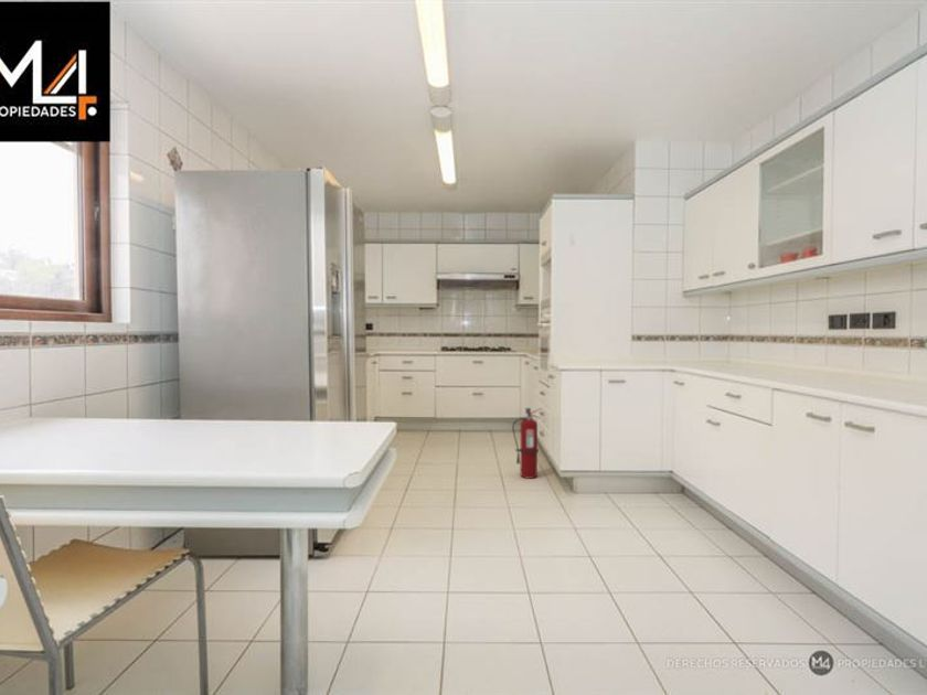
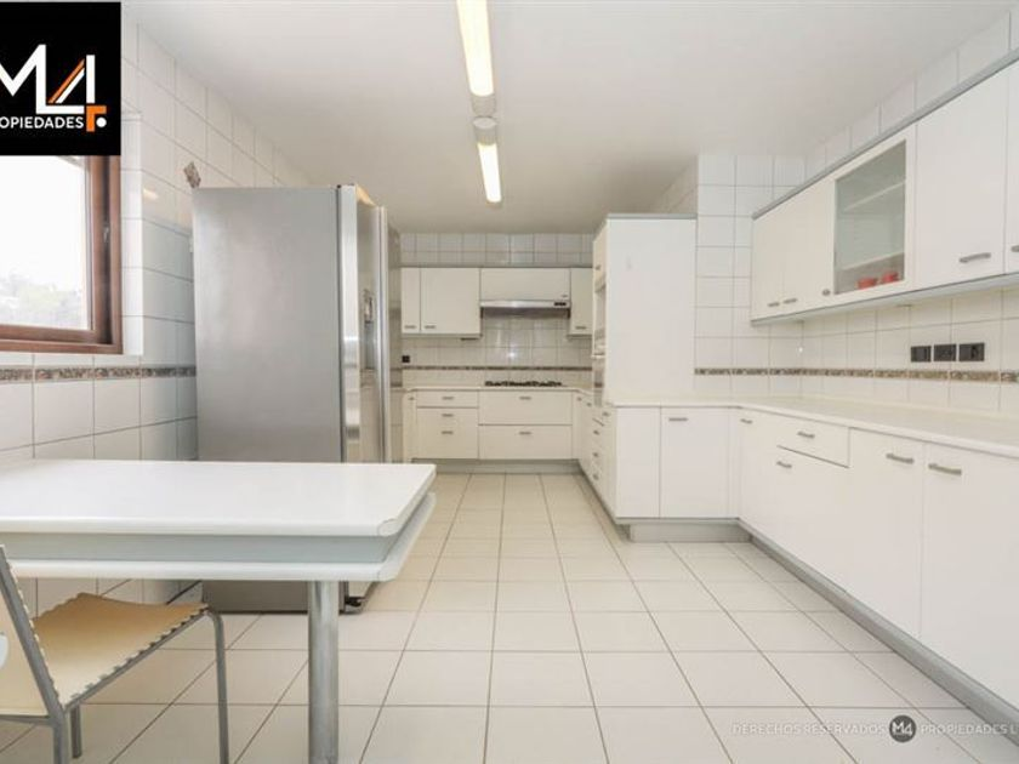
- fire extinguisher [511,407,542,480]
